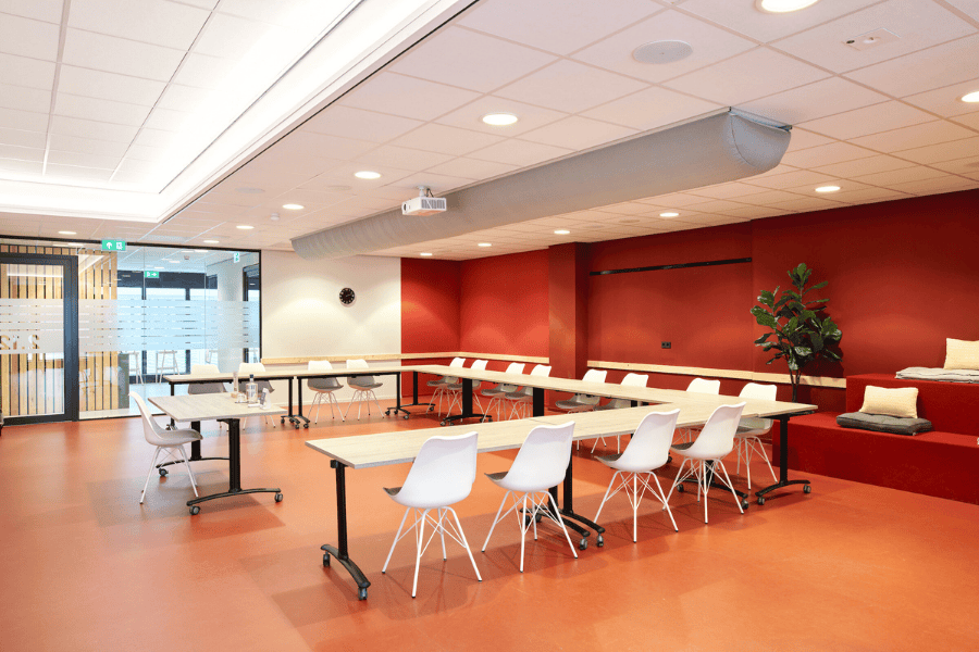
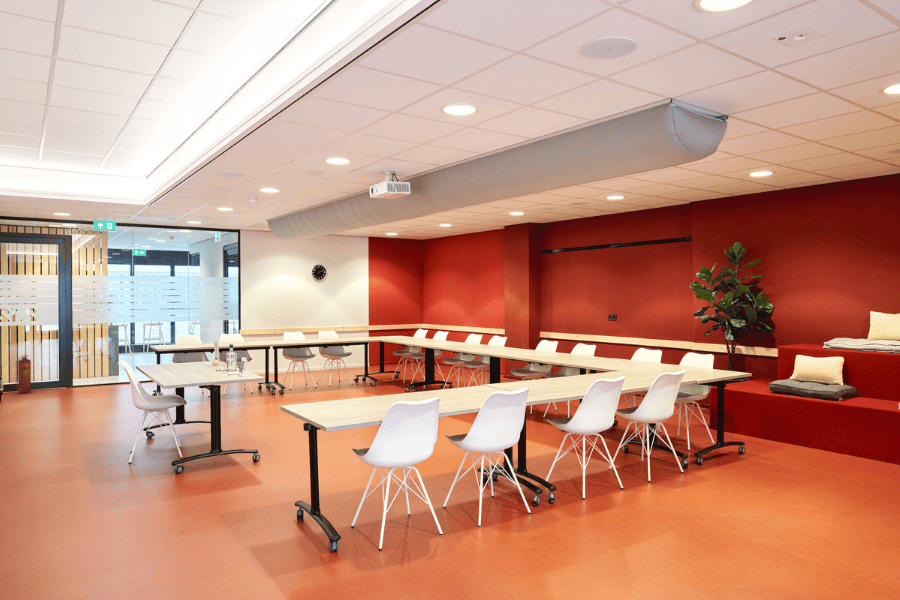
+ fire extinguisher [14,354,32,395]
